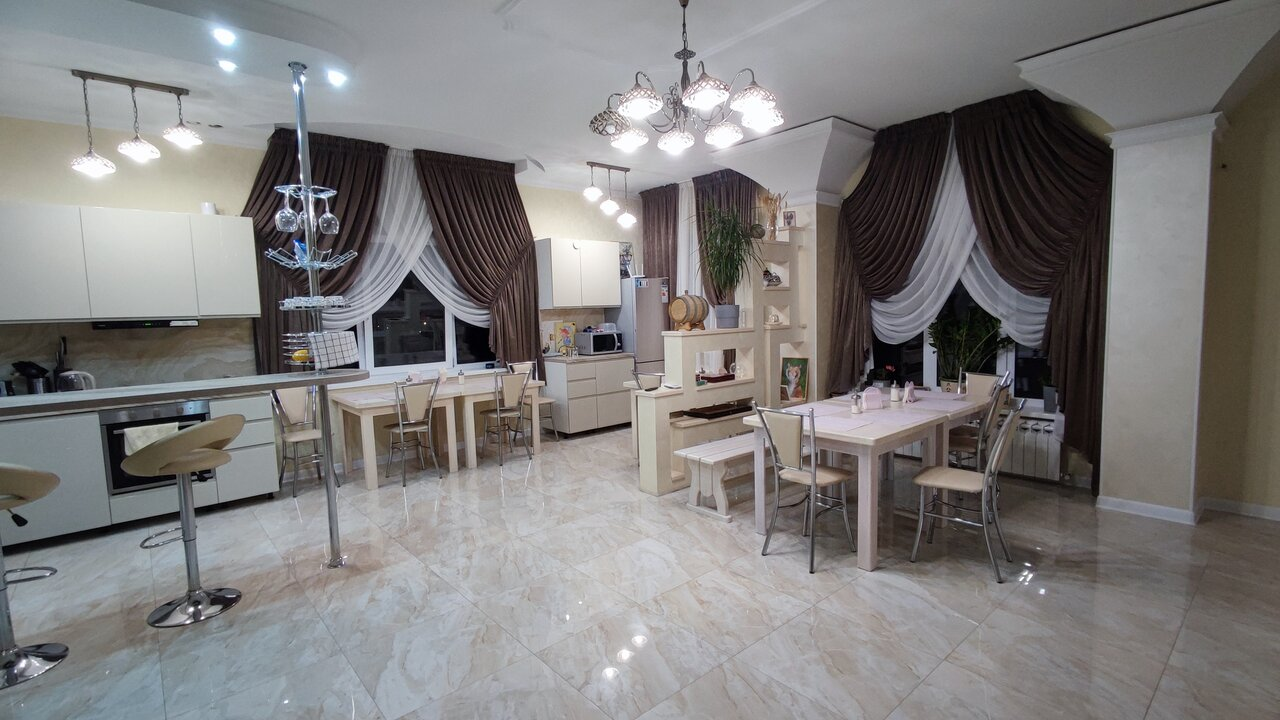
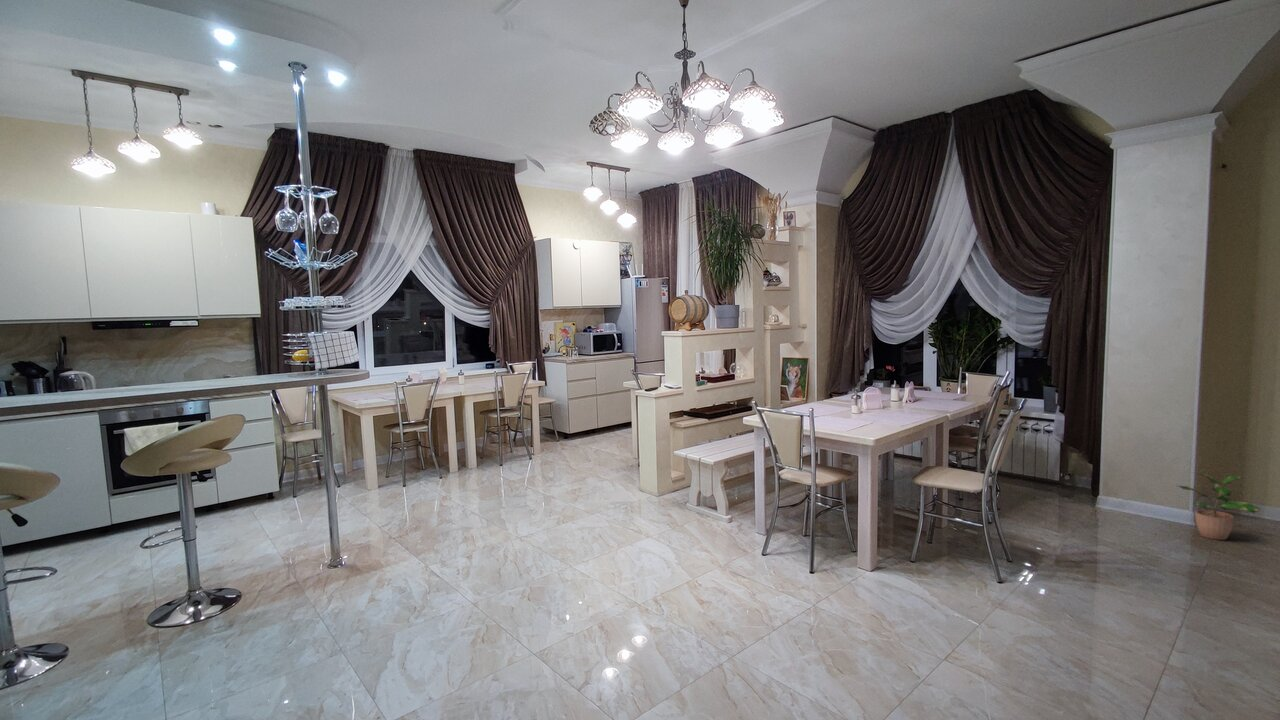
+ potted plant [1177,471,1262,541]
